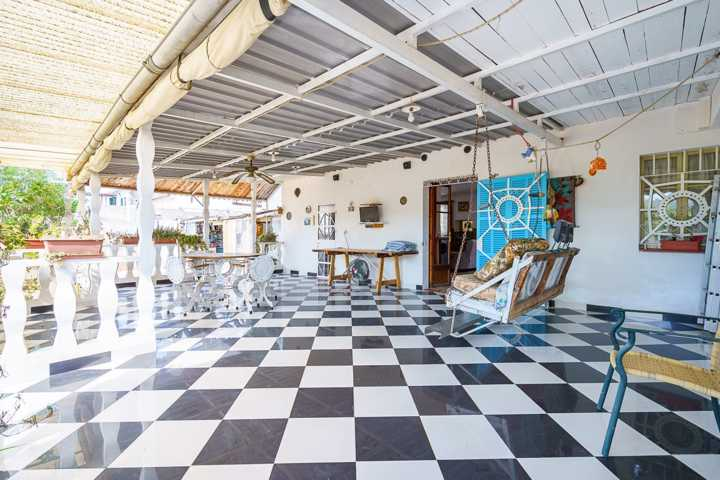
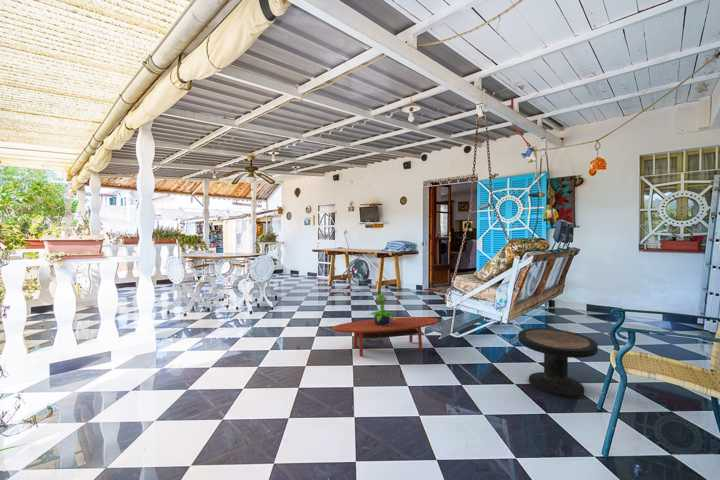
+ side table [517,327,599,399]
+ coffee table [331,316,440,357]
+ potted plant [365,293,398,326]
